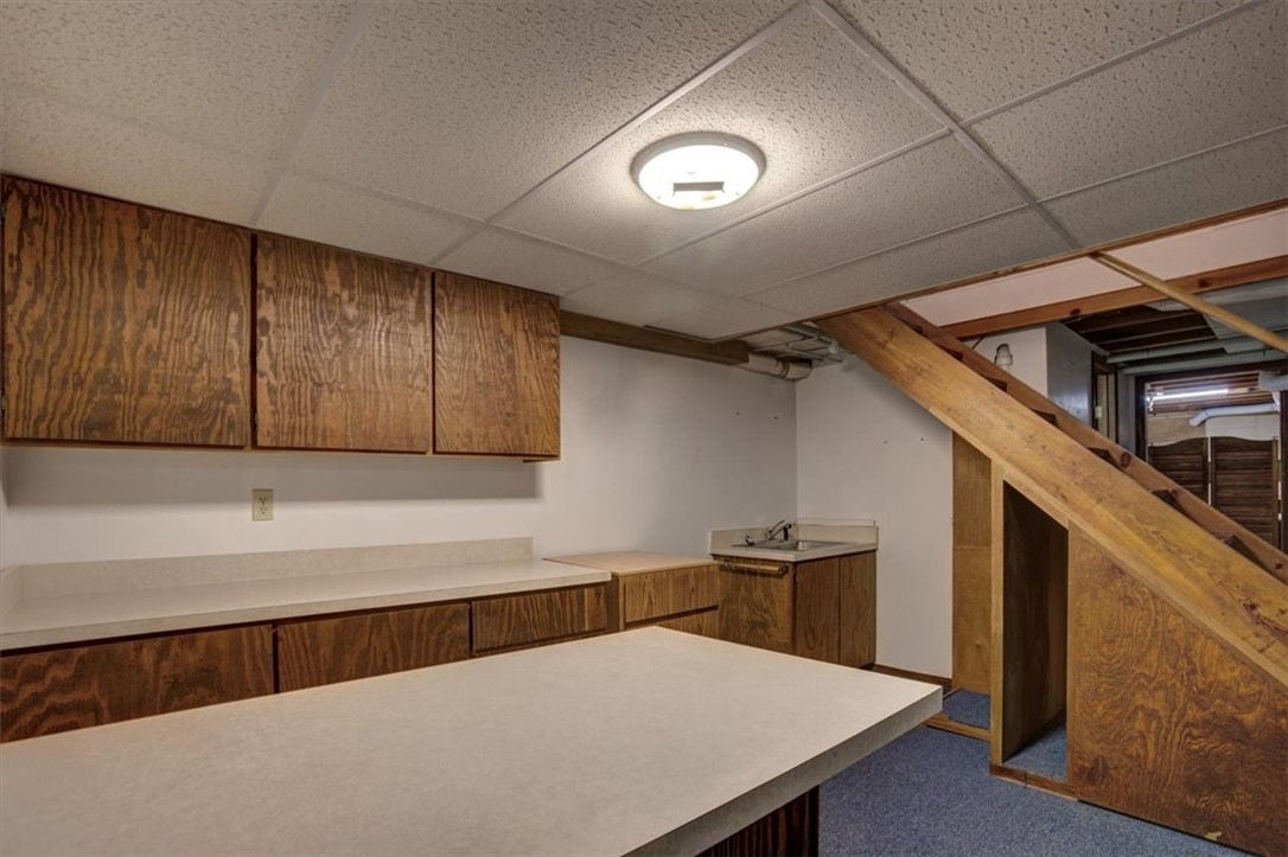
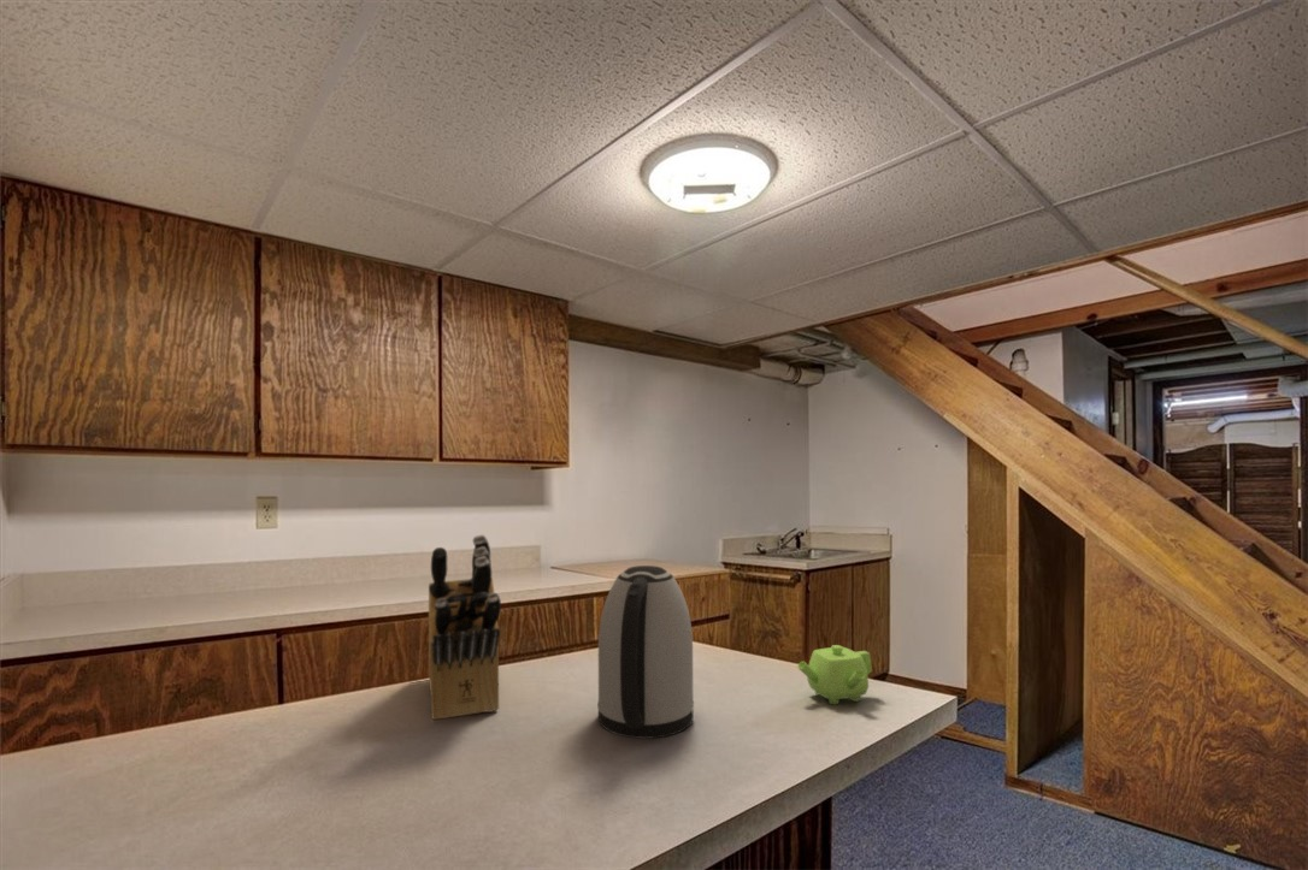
+ teapot [796,644,873,705]
+ knife block [428,533,502,721]
+ kettle [596,564,695,740]
